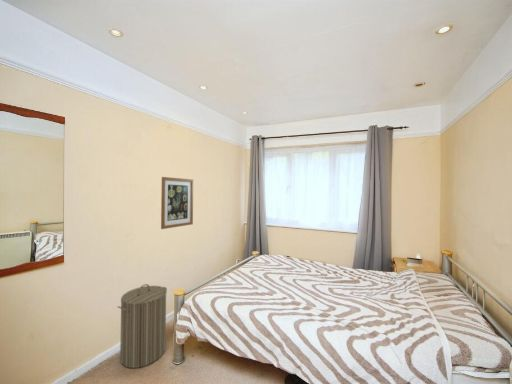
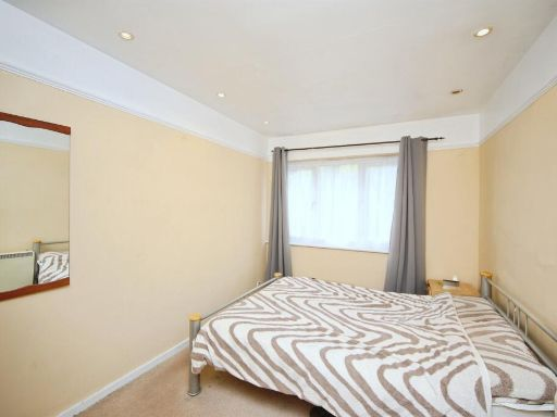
- laundry hamper [117,283,168,369]
- wall art [160,176,194,230]
